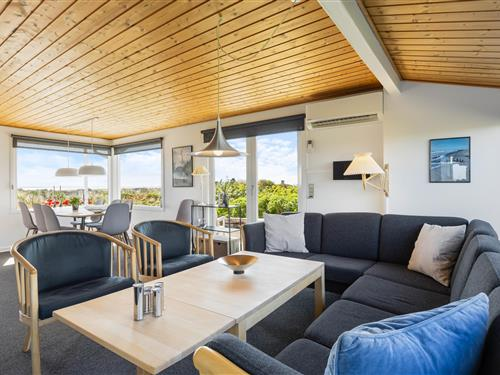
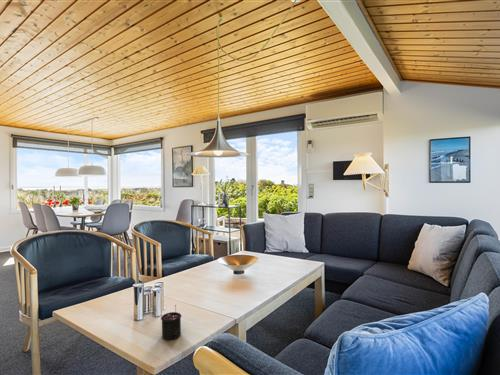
+ candle [160,304,182,341]
